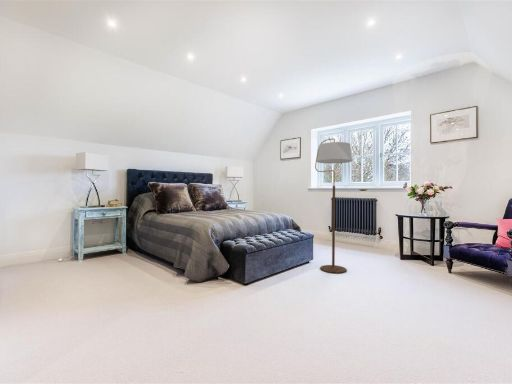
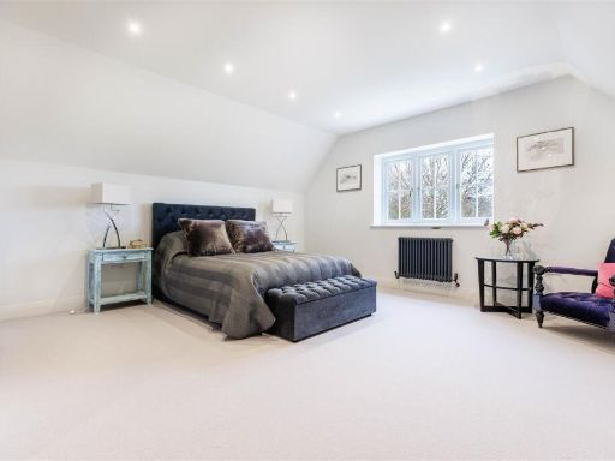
- floor lamp [314,138,353,274]
